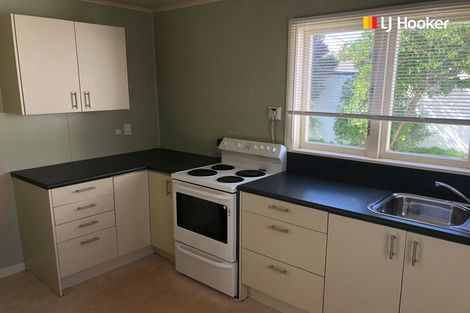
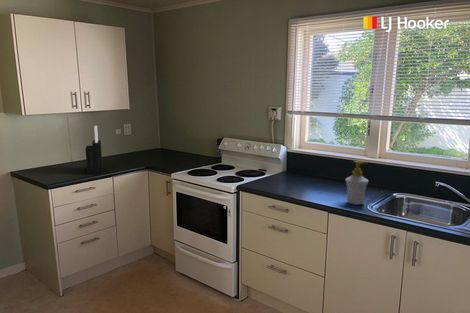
+ knife block [83,125,103,175]
+ soap bottle [344,160,370,206]
